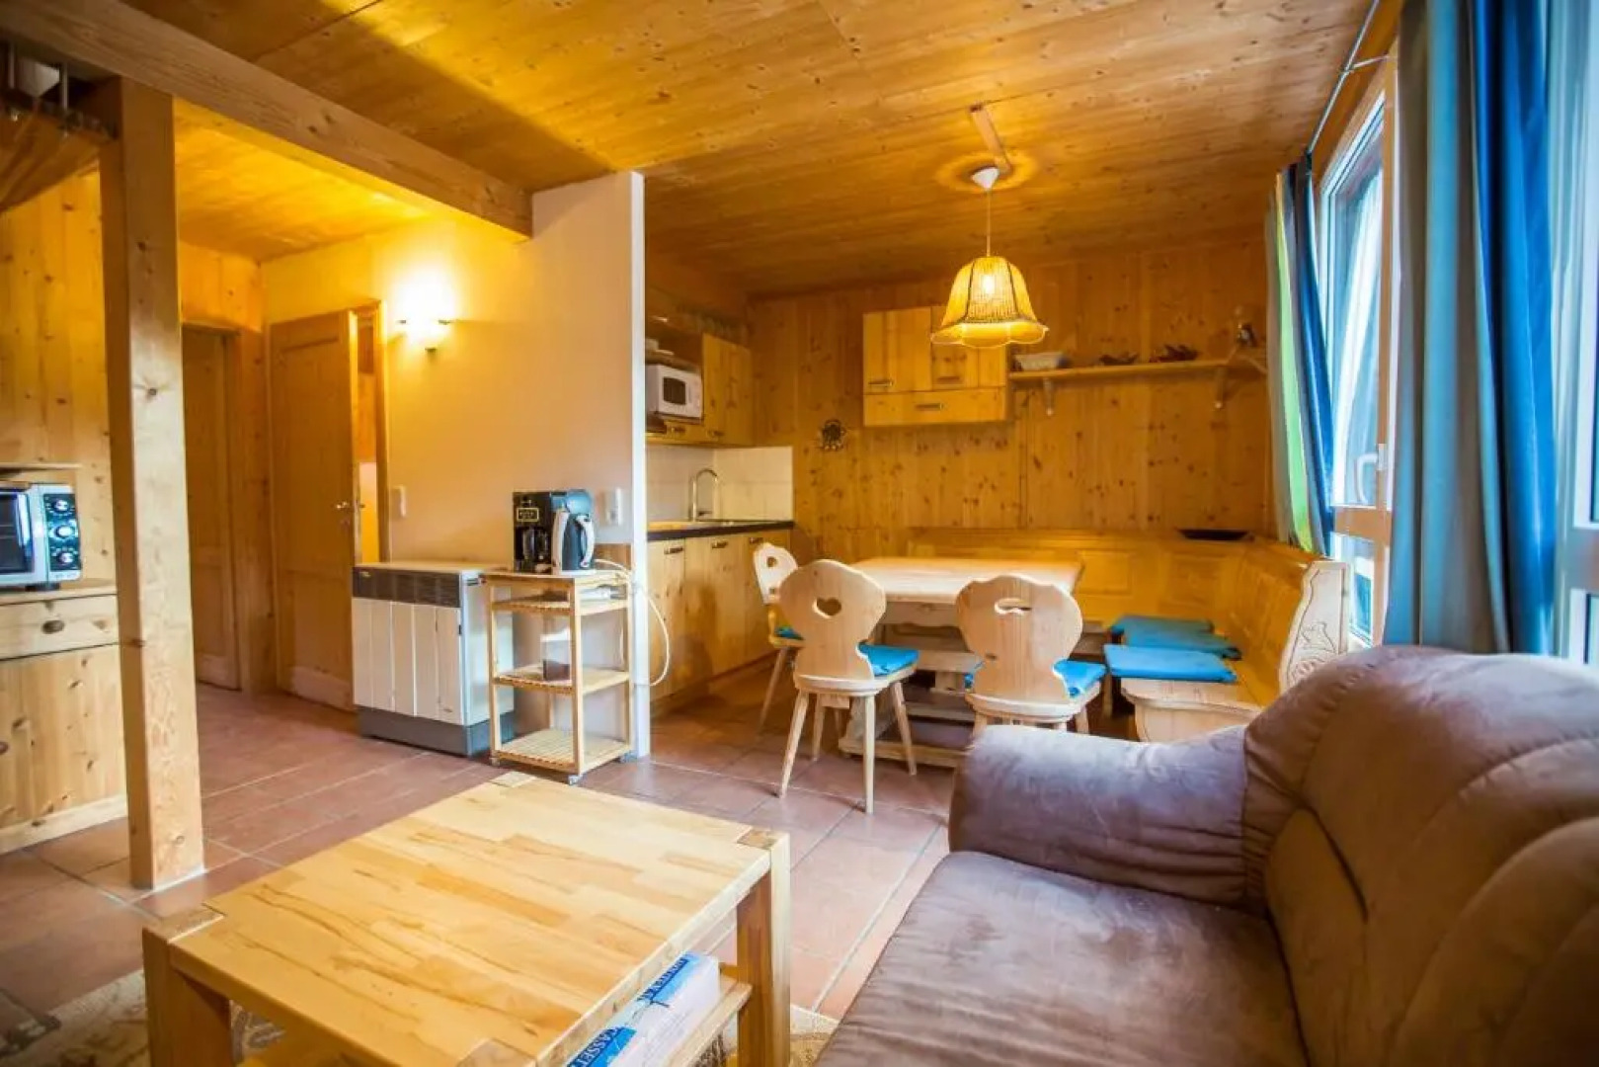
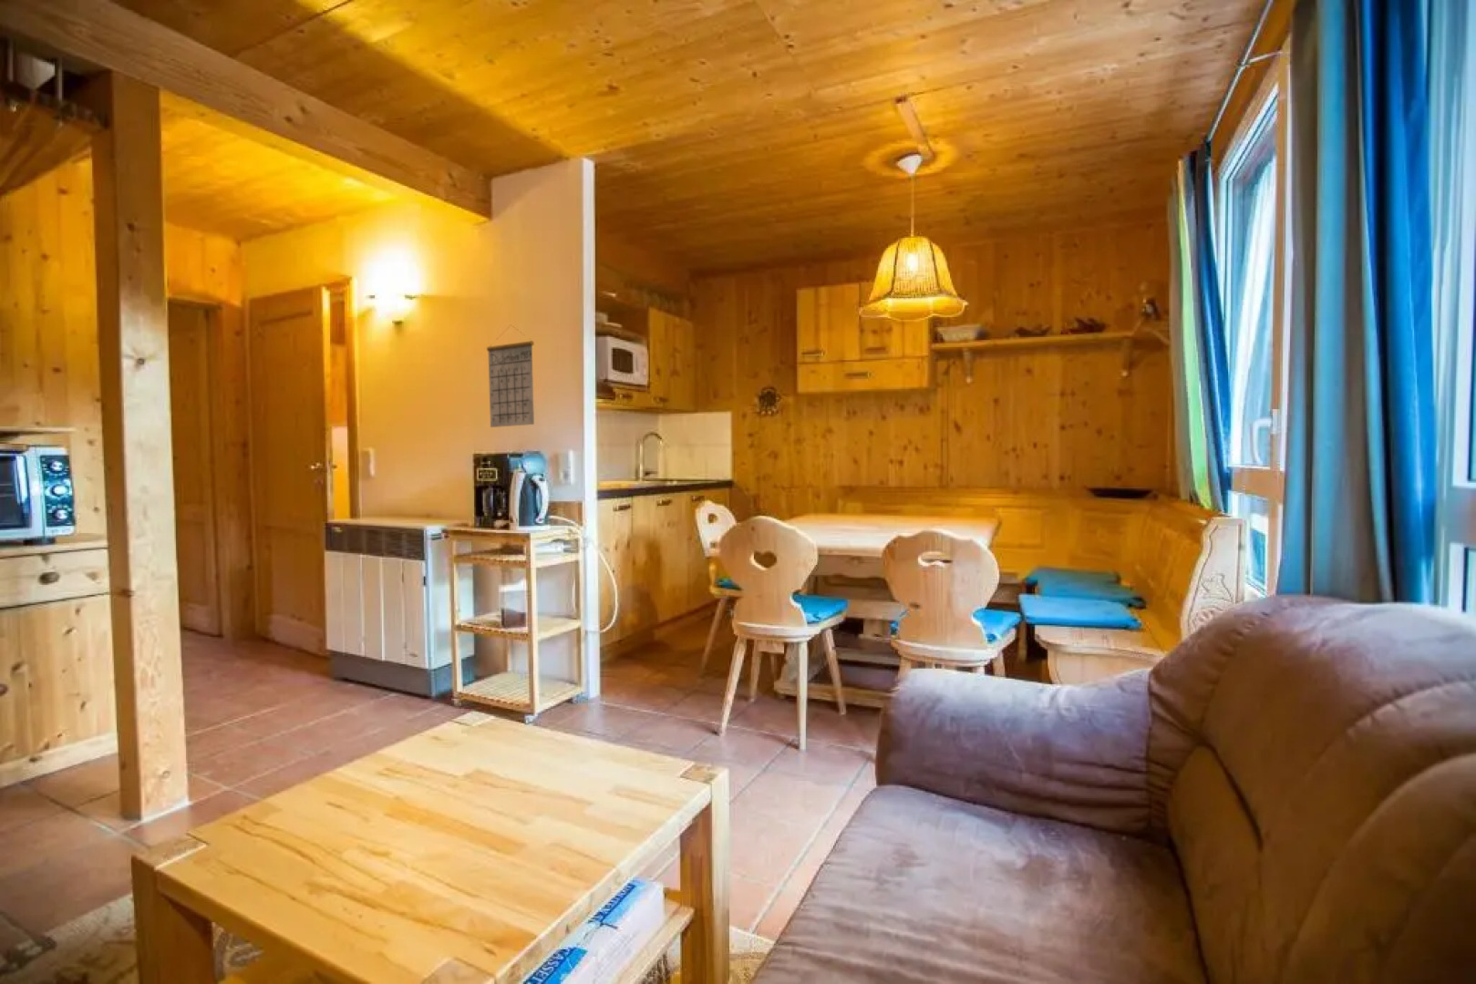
+ calendar [486,324,535,428]
